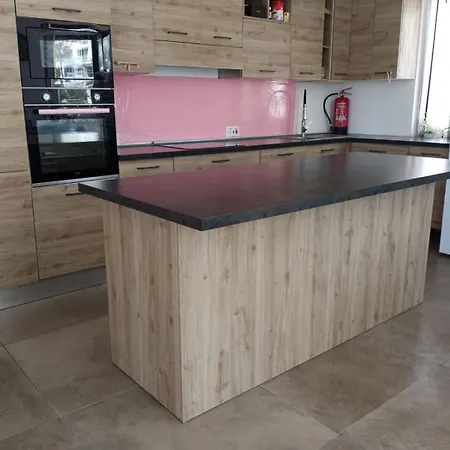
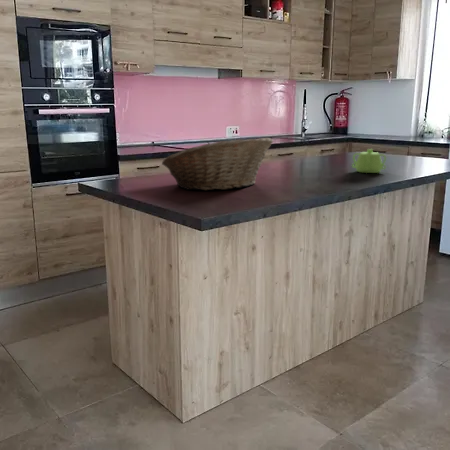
+ teapot [351,148,387,174]
+ fruit basket [161,137,274,191]
